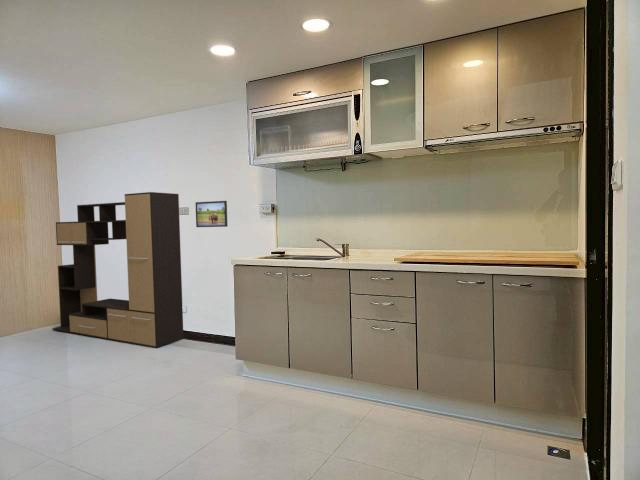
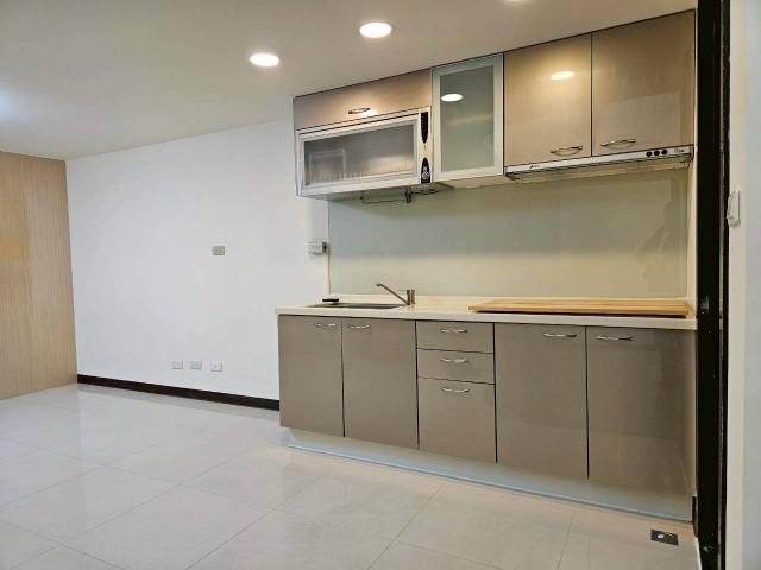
- media console [51,191,185,349]
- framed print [195,200,229,228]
